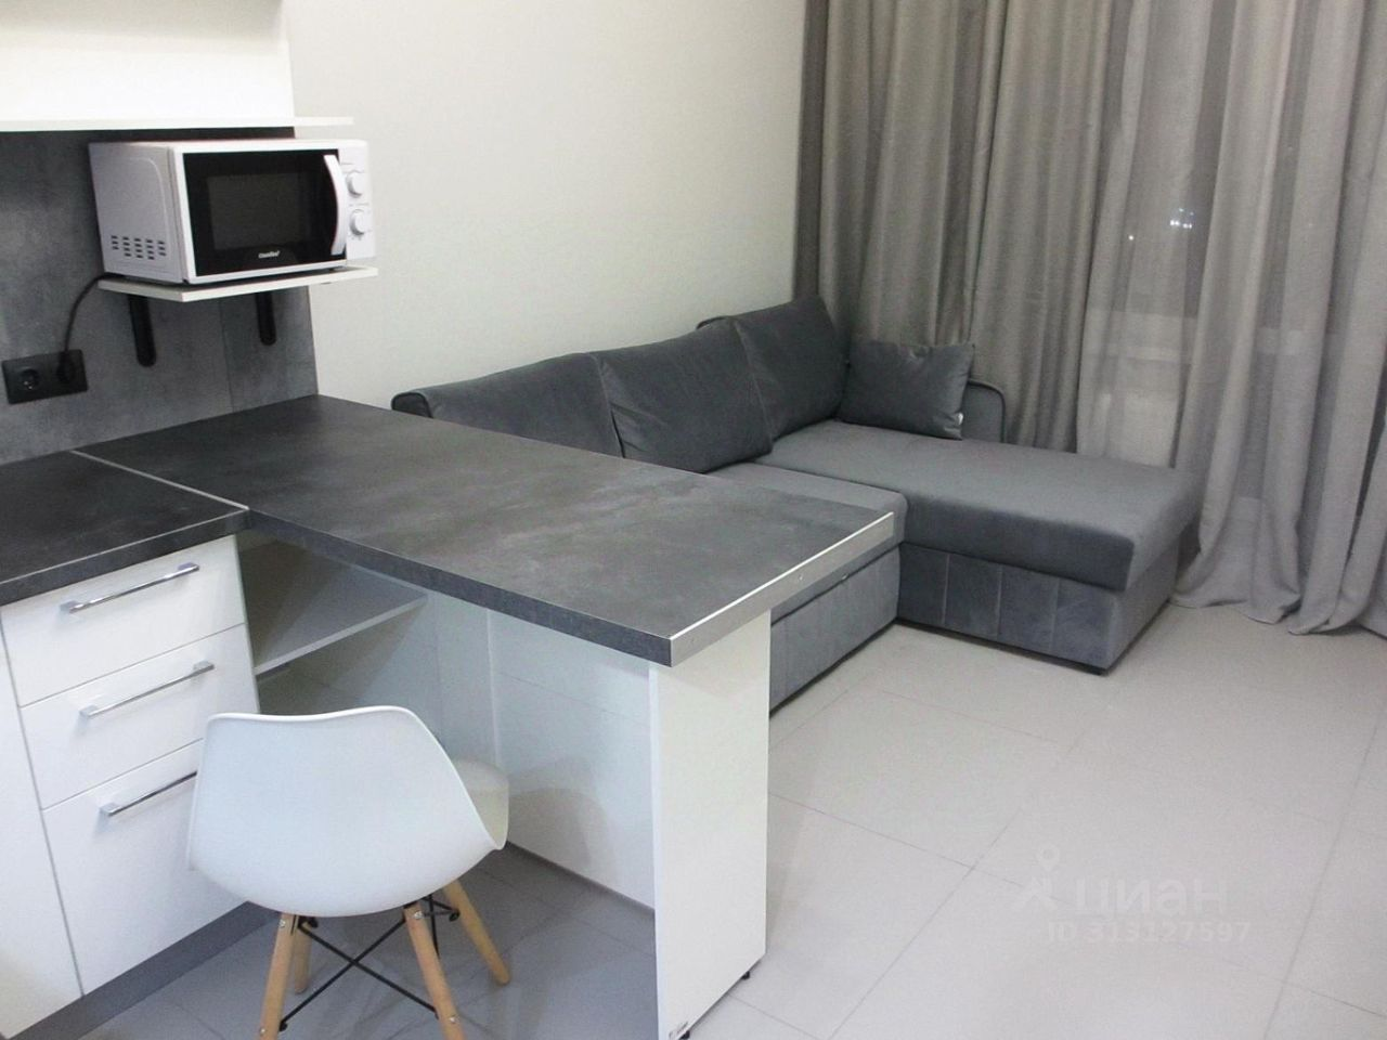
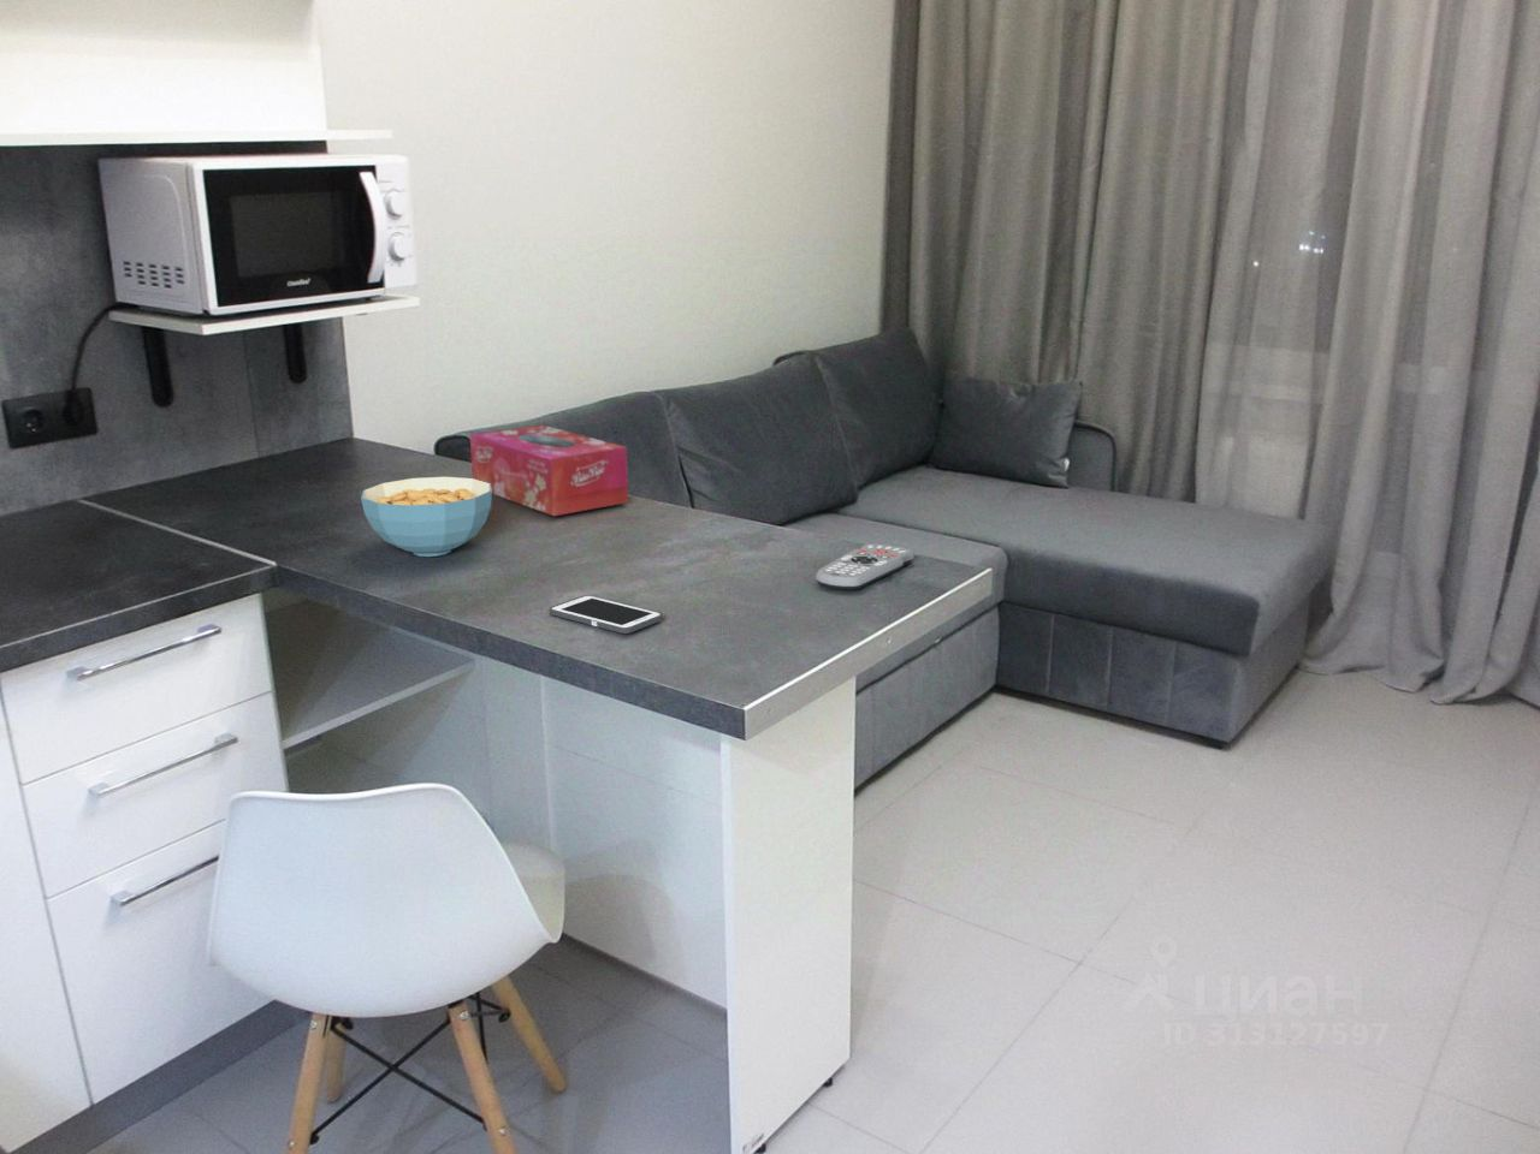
+ remote control [815,542,916,590]
+ cell phone [548,594,665,635]
+ cereal bowl [360,476,494,558]
+ tissue box [468,424,629,516]
